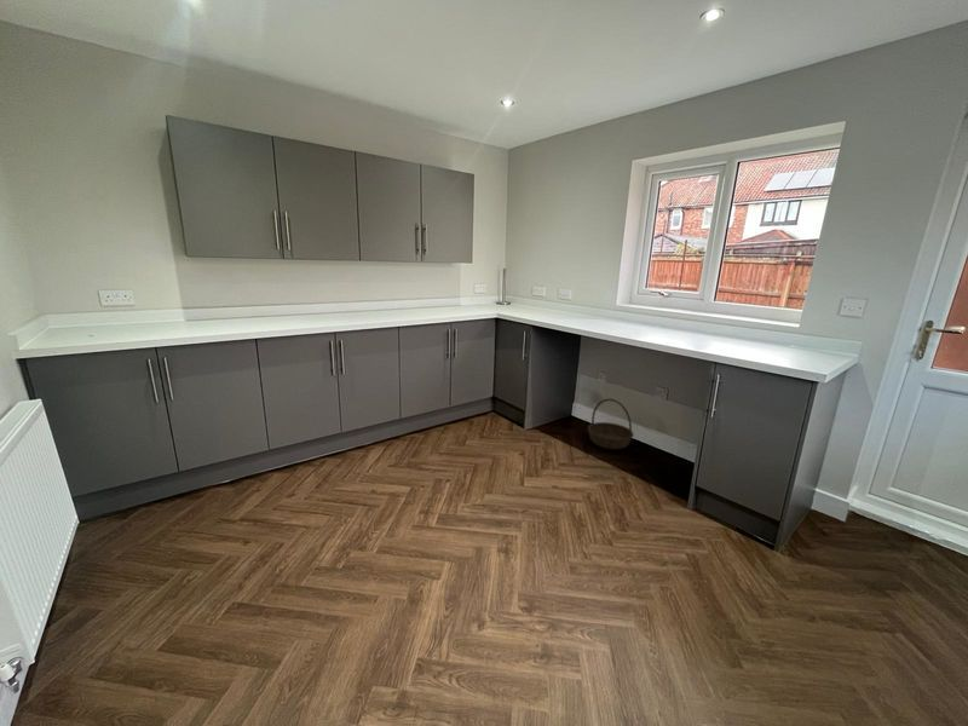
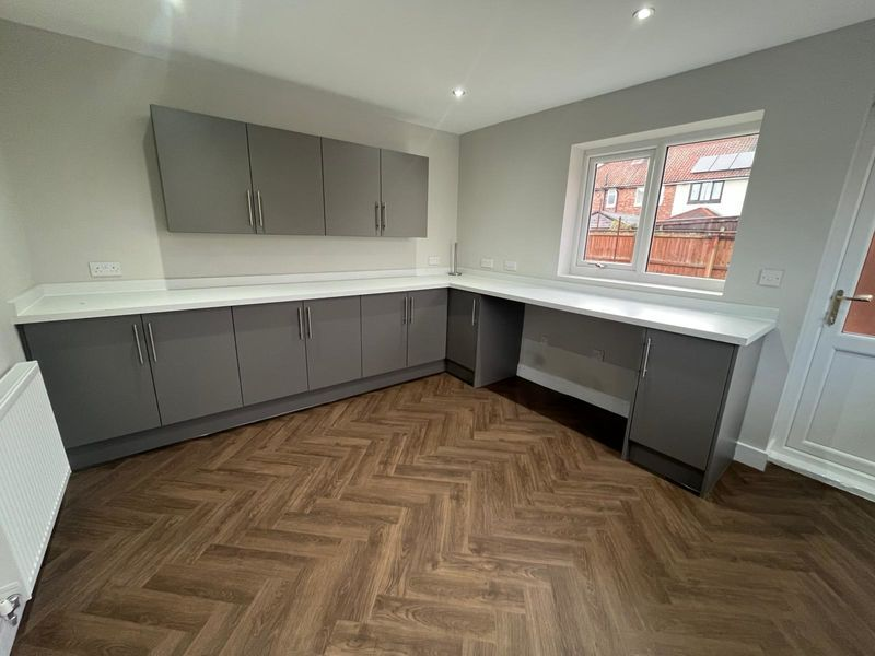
- basket [587,398,635,450]
